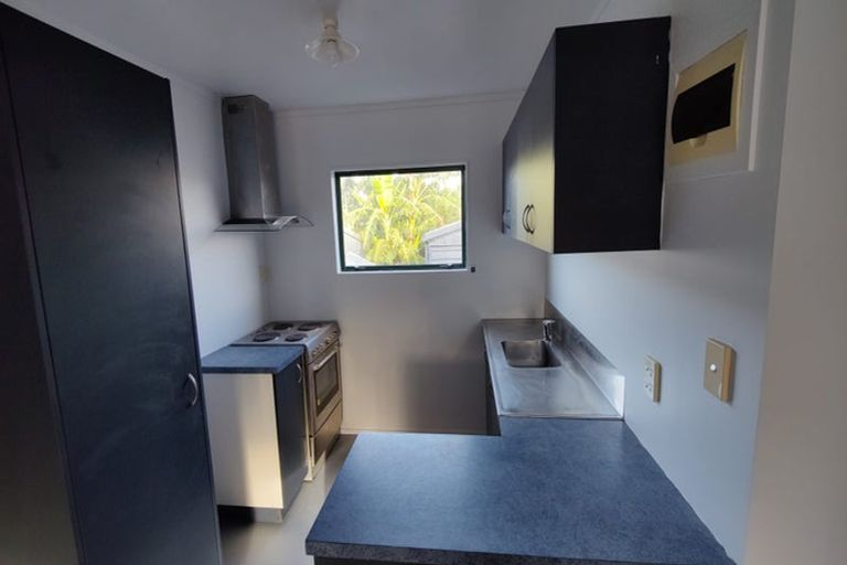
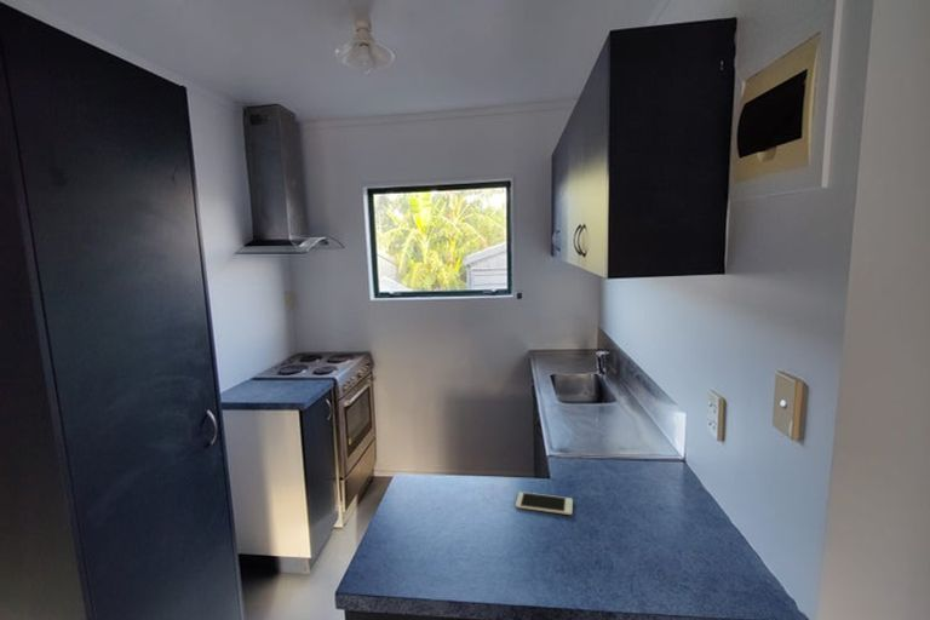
+ cell phone [515,490,574,516]
